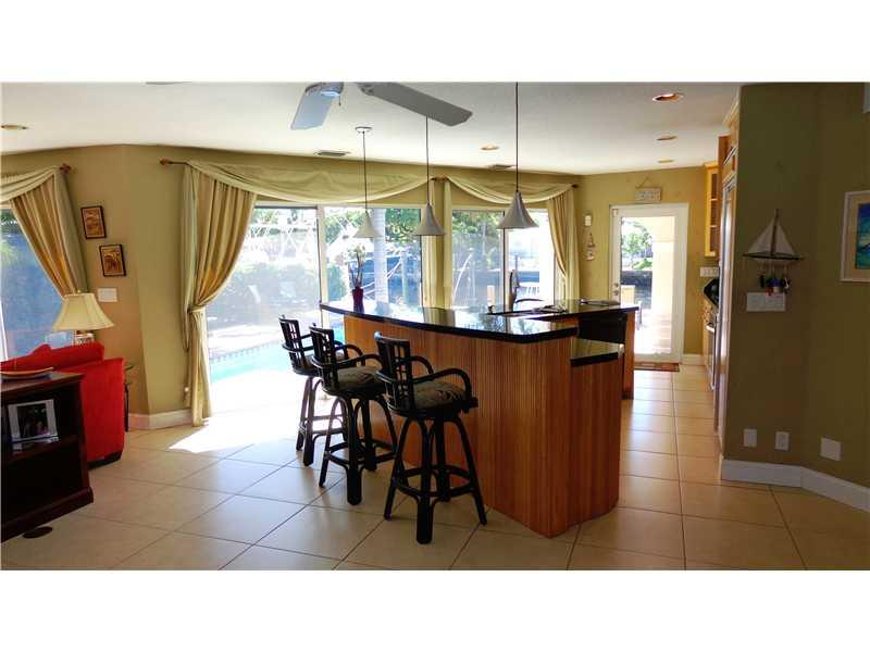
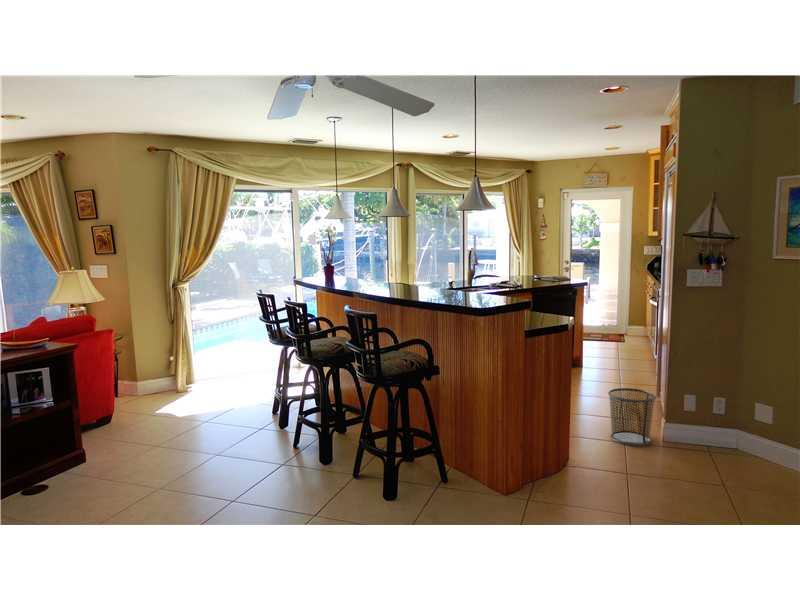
+ trash can [607,387,657,447]
